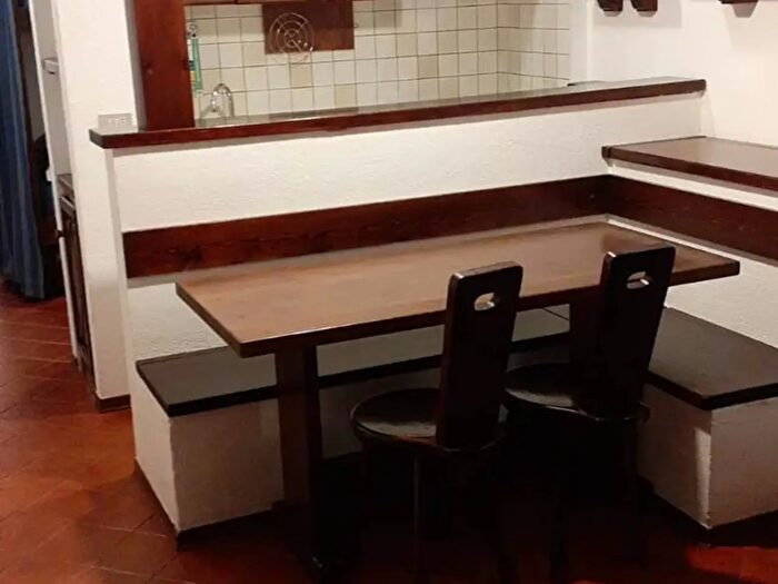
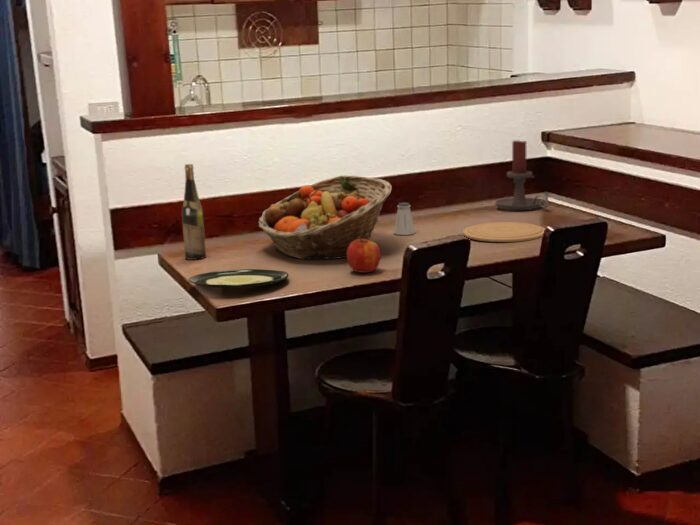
+ saltshaker [393,202,416,236]
+ fruit basket [257,175,393,260]
+ candle holder [494,139,550,211]
+ wine bottle [181,163,207,261]
+ apple [346,237,381,274]
+ plate [462,221,546,243]
+ plate [187,268,290,289]
